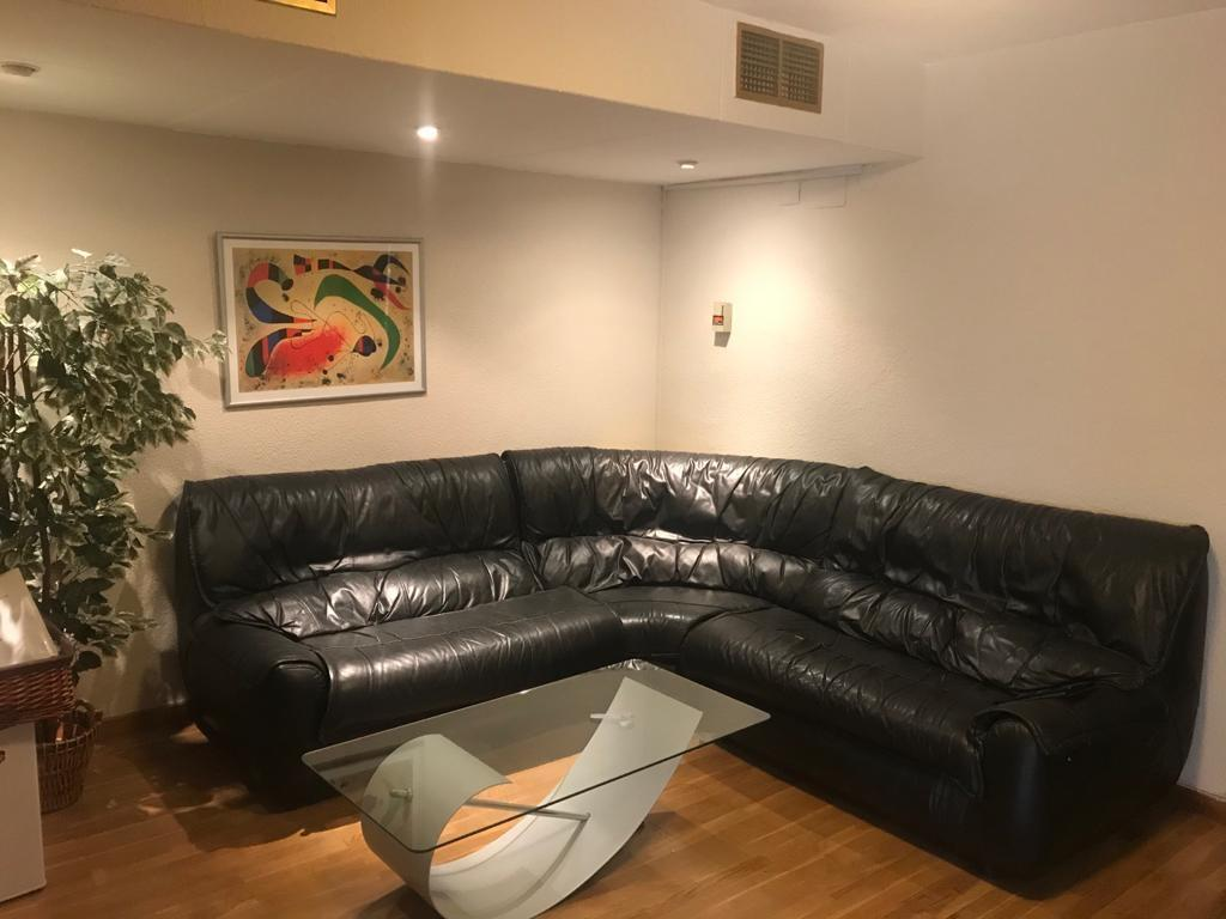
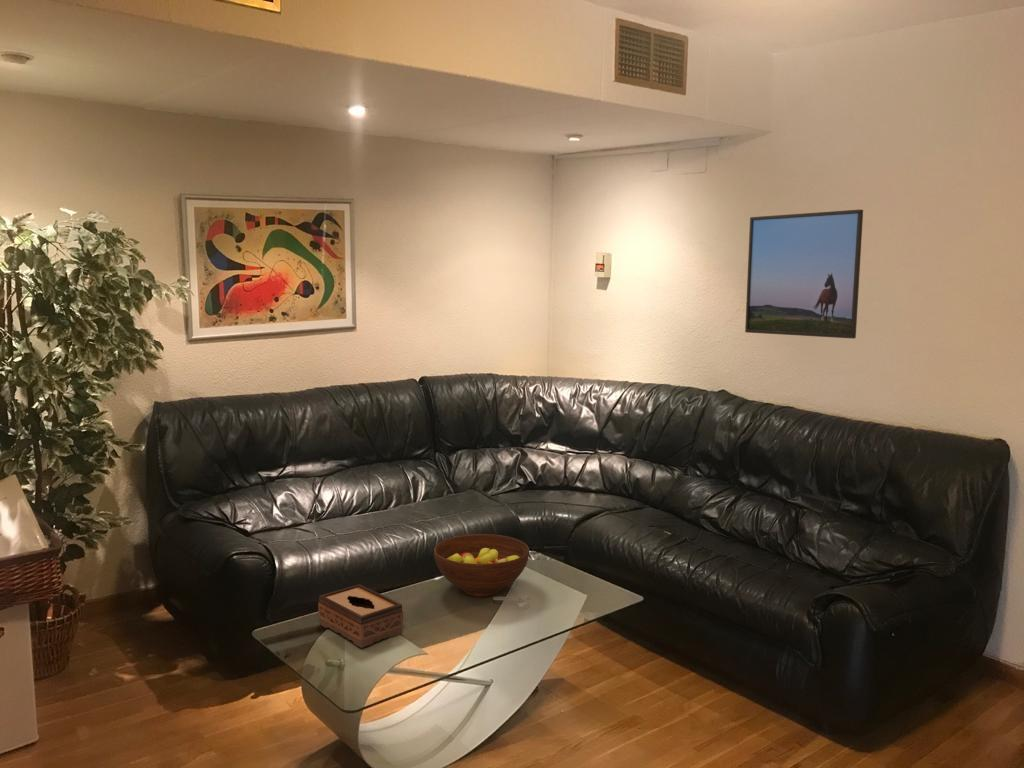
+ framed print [744,208,864,340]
+ fruit bowl [433,533,530,597]
+ tissue box [317,583,404,649]
